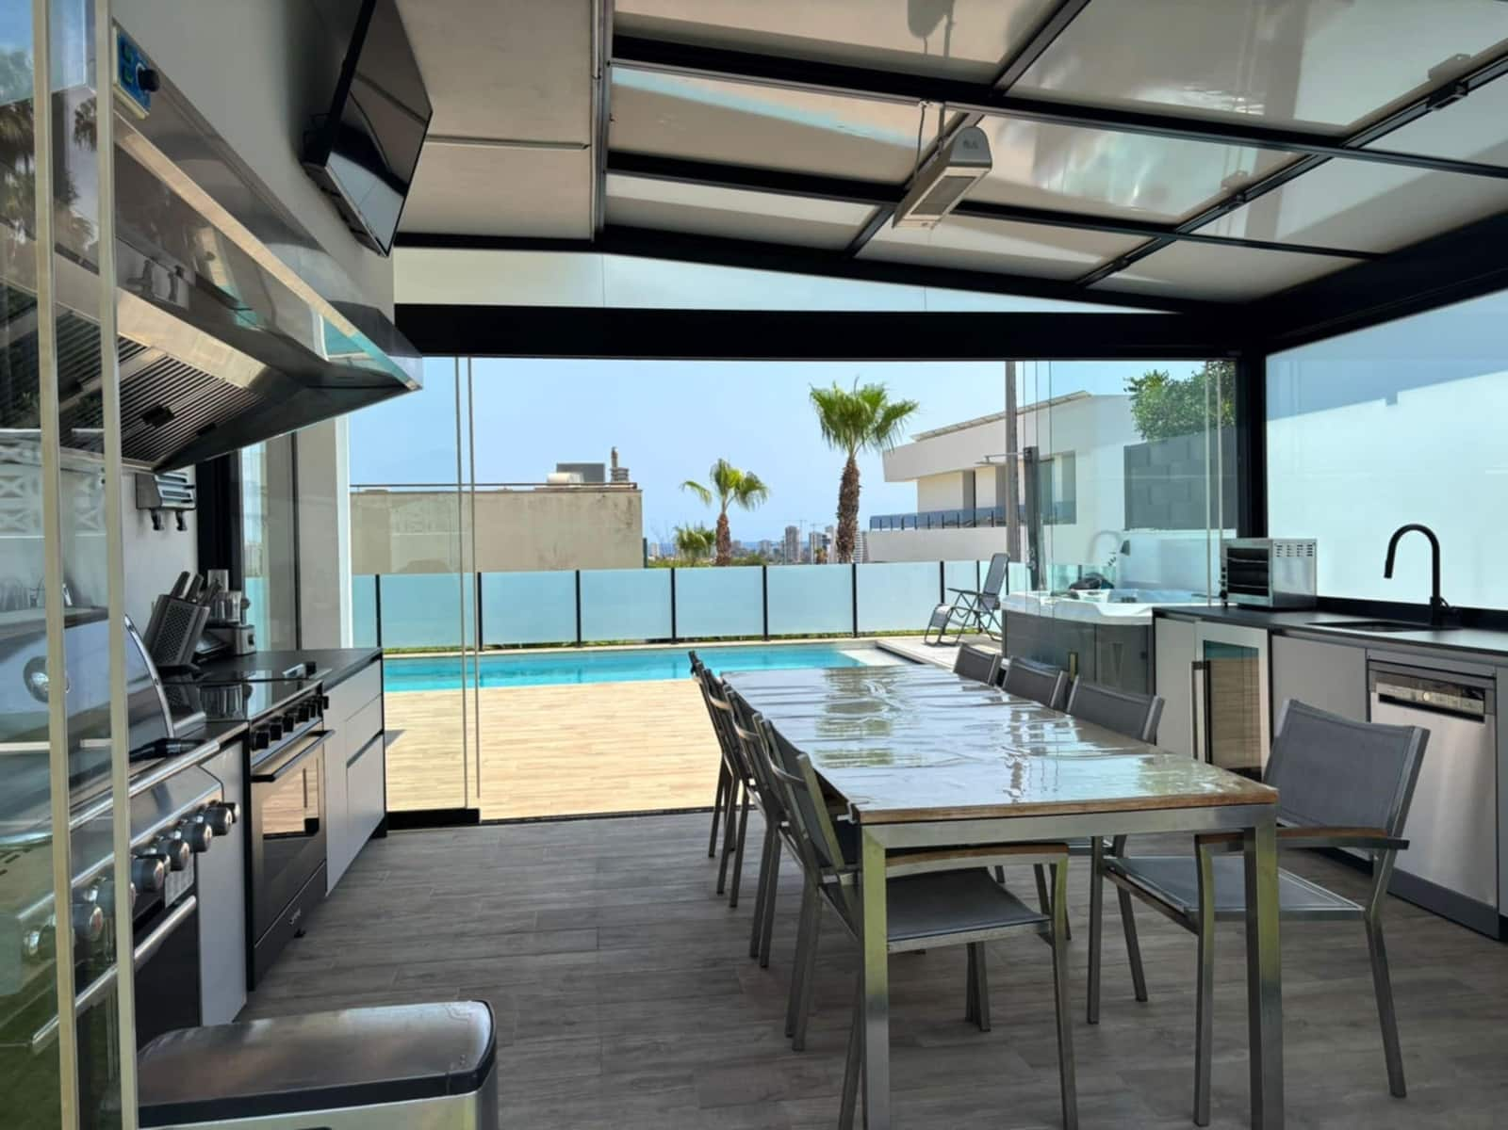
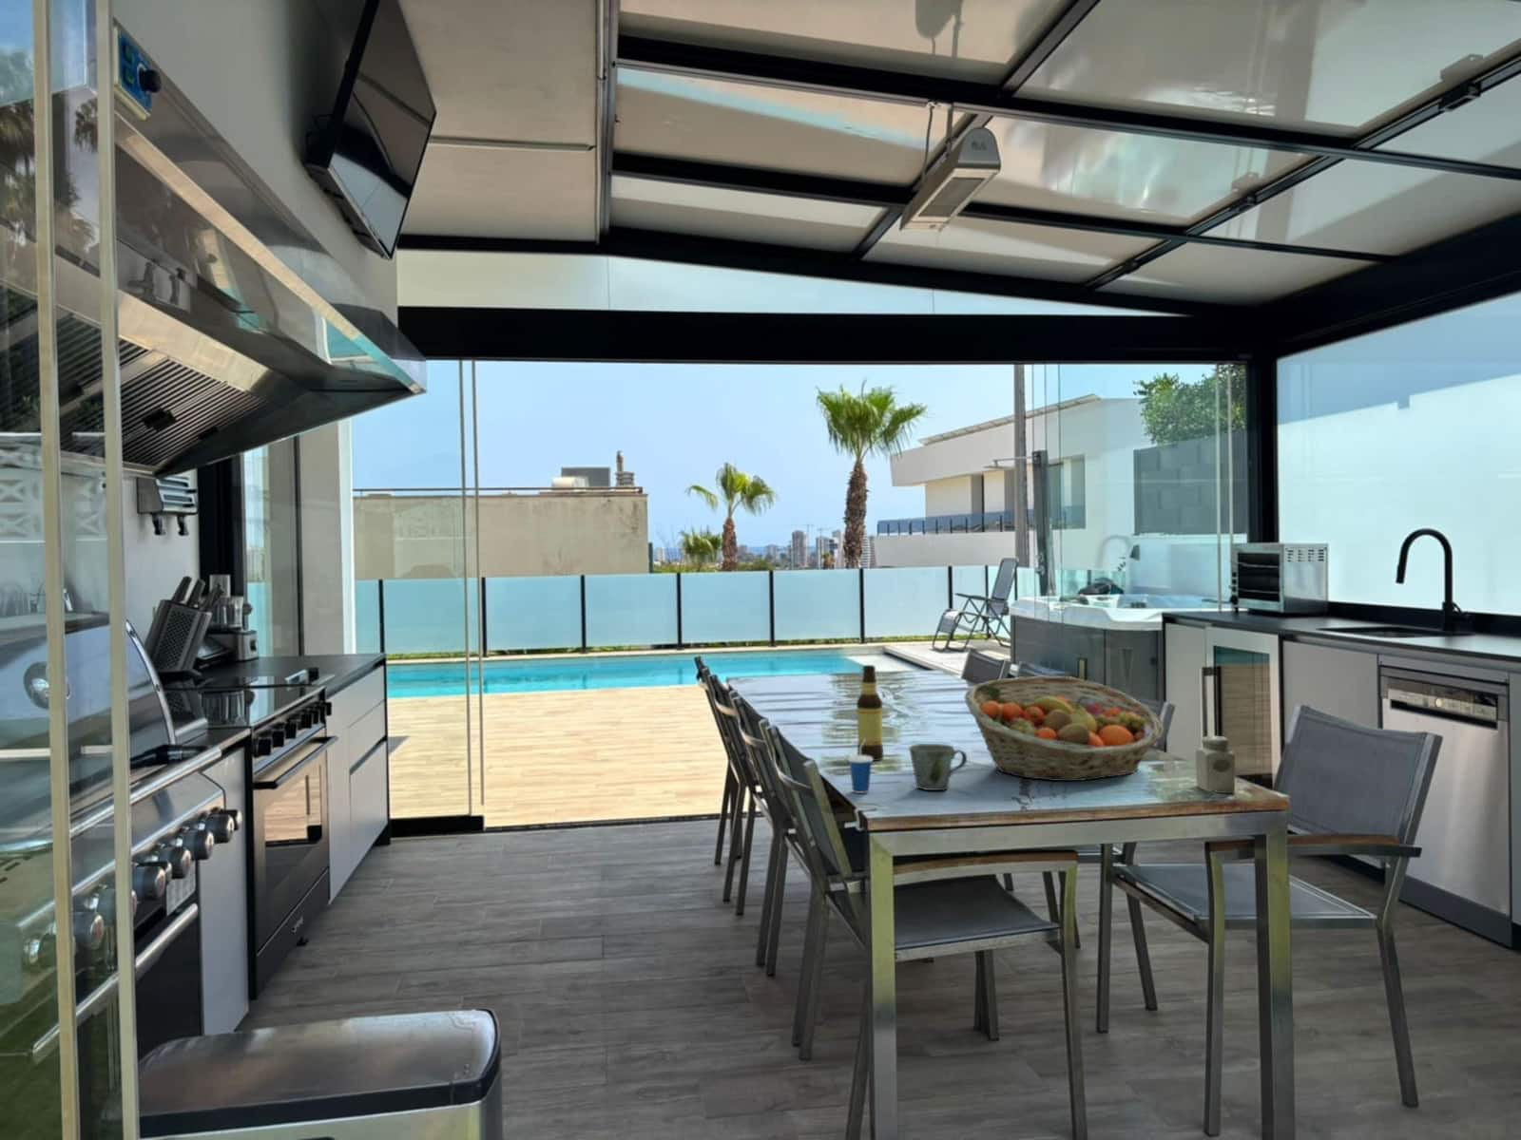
+ cup [847,738,873,794]
+ mug [908,742,968,792]
+ fruit basket [963,675,1165,782]
+ bottle [855,665,884,762]
+ salt shaker [1195,735,1236,794]
